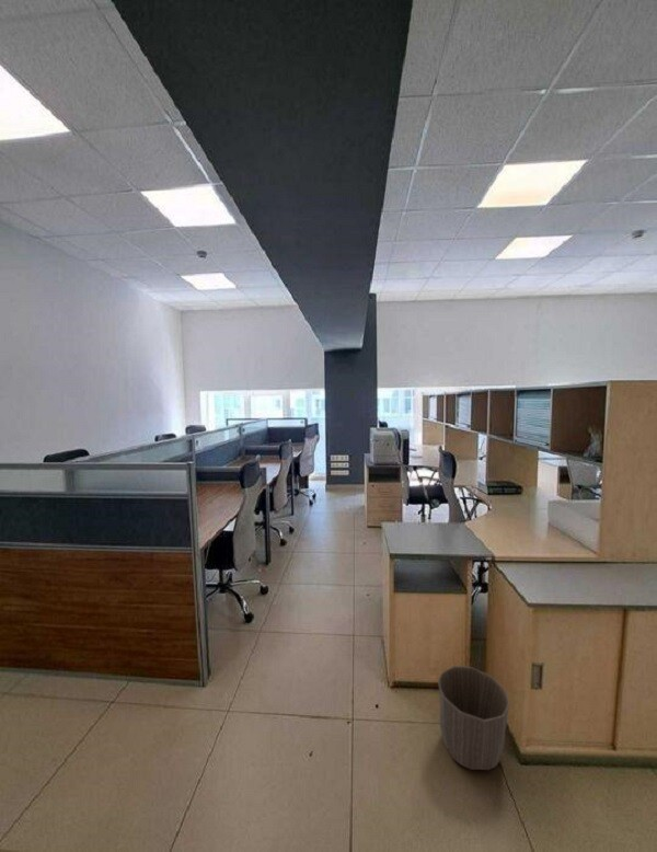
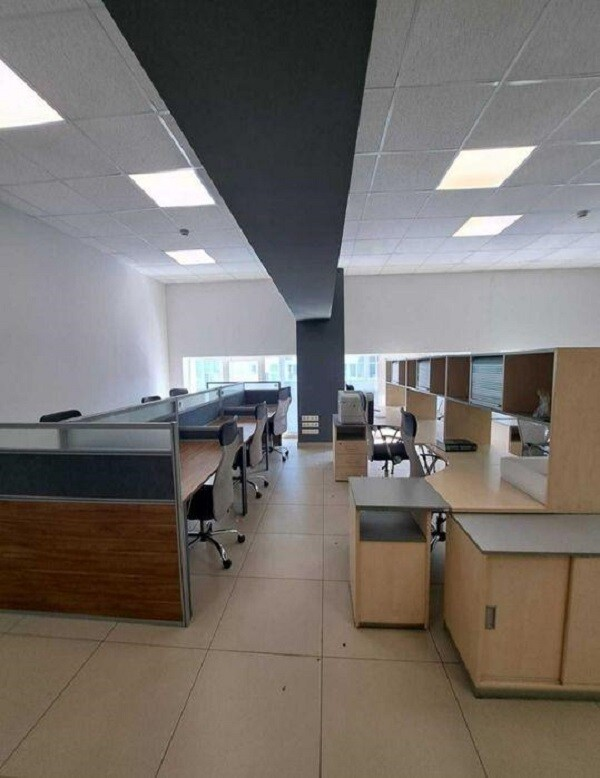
- waste basket [437,665,511,771]
